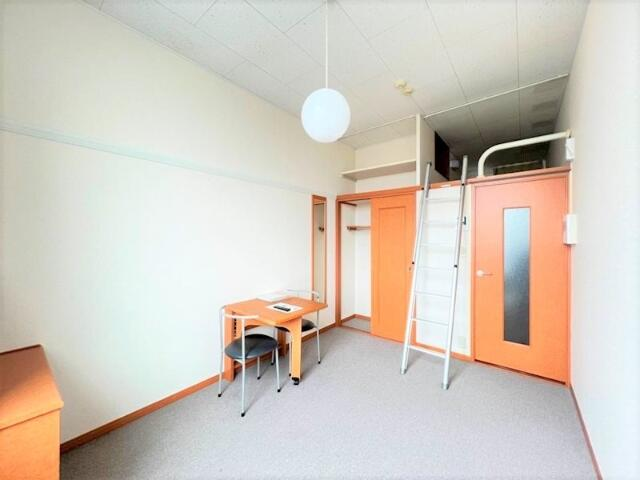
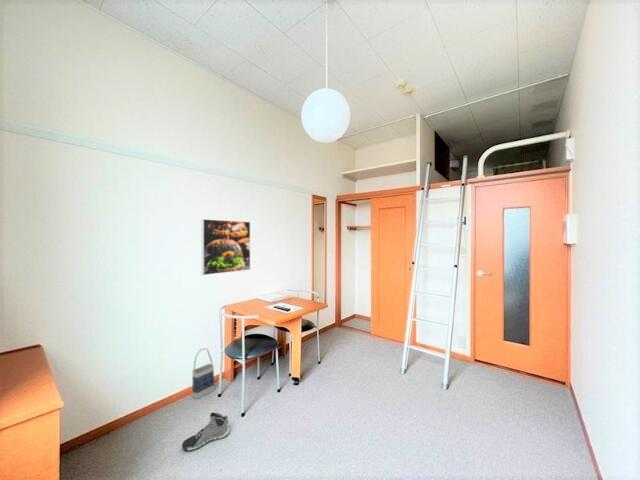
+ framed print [201,218,251,276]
+ sneaker [181,412,230,452]
+ bag [192,347,215,400]
